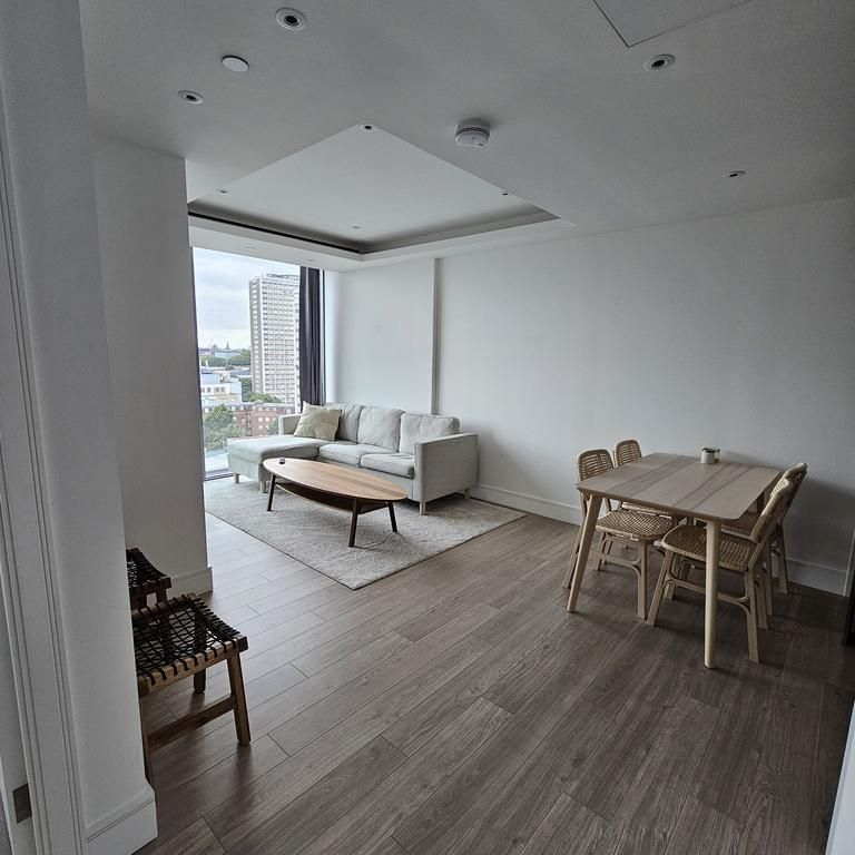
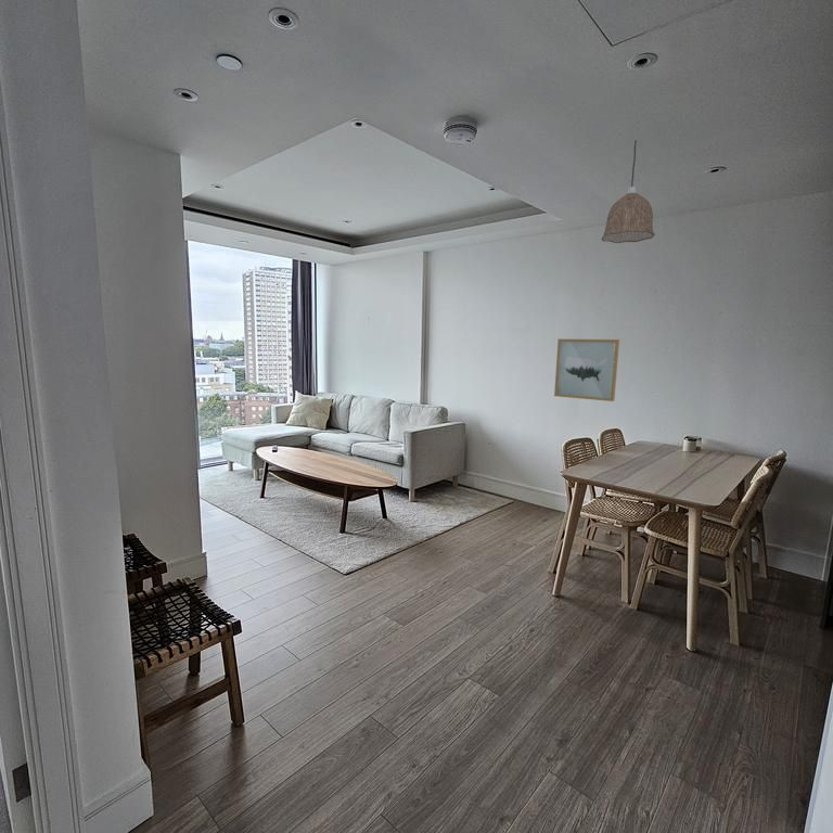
+ wall art [553,338,620,402]
+ pendant lamp [601,139,656,244]
